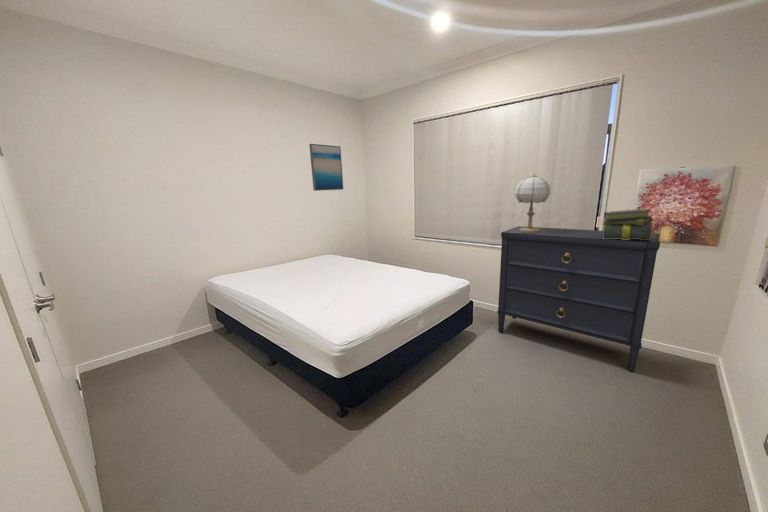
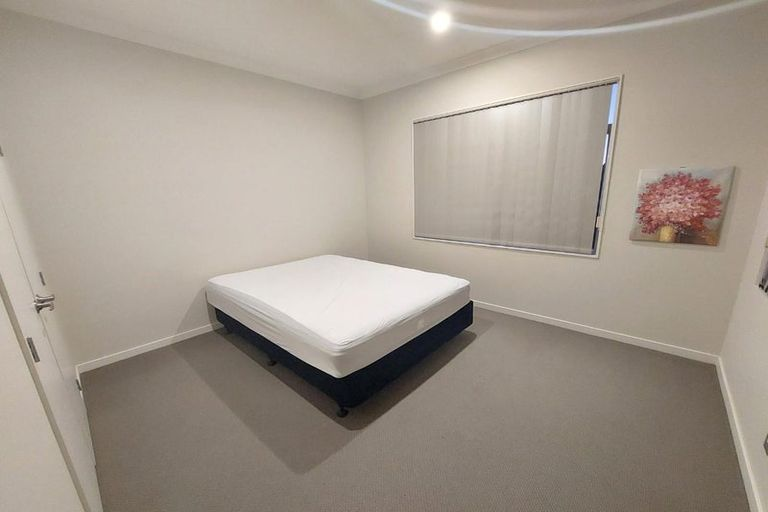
- dresser [496,225,661,373]
- wall art [308,143,344,192]
- stack of books [601,208,654,240]
- table lamp [514,173,552,233]
